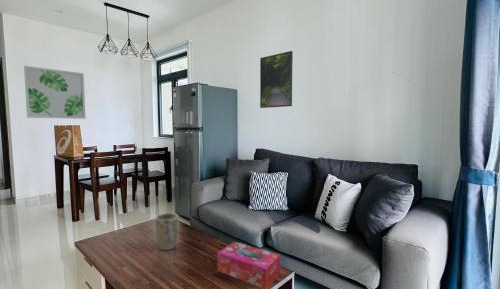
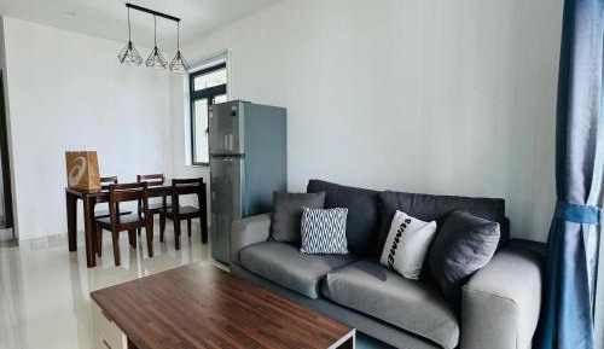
- plant pot [155,212,179,251]
- wall art [23,65,87,120]
- tissue box [216,241,281,289]
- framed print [259,50,294,109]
